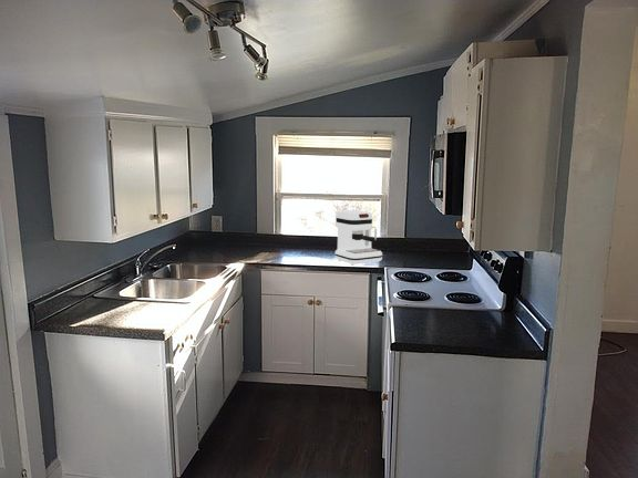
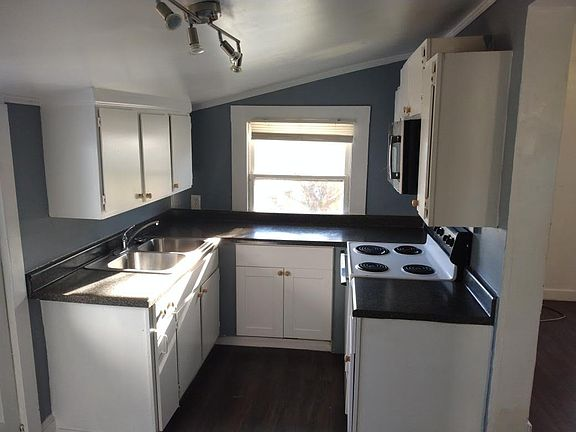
- coffee maker [335,209,383,267]
